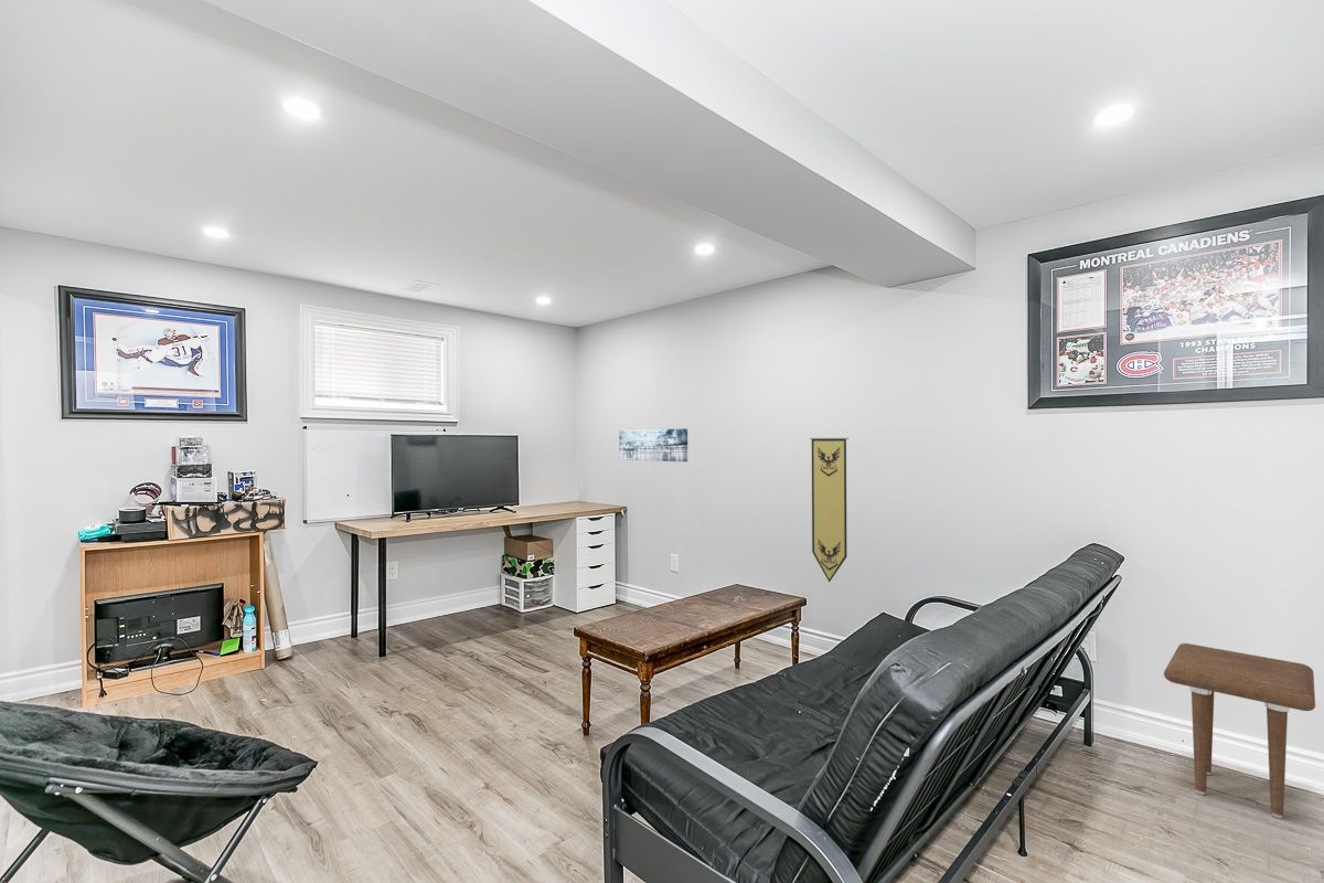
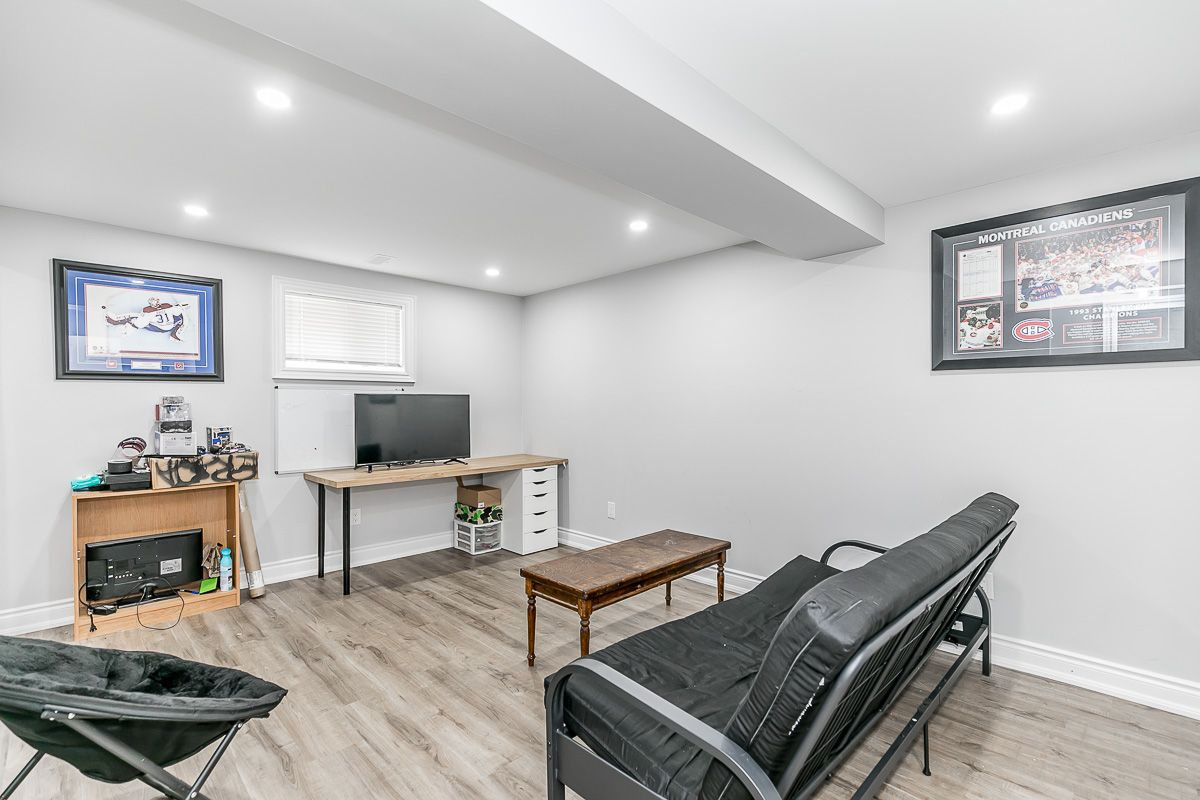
- side table [1163,642,1316,820]
- pennant [809,437,850,583]
- wall art [618,427,688,462]
